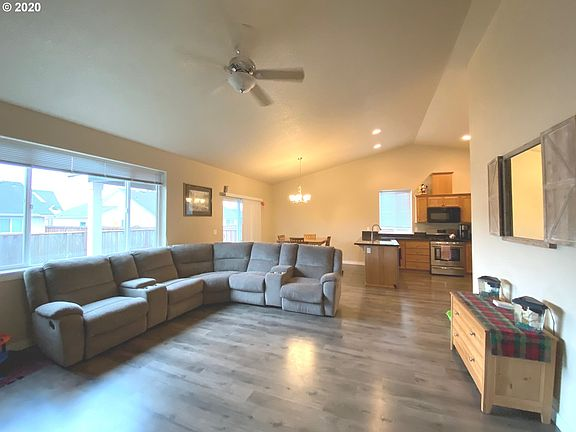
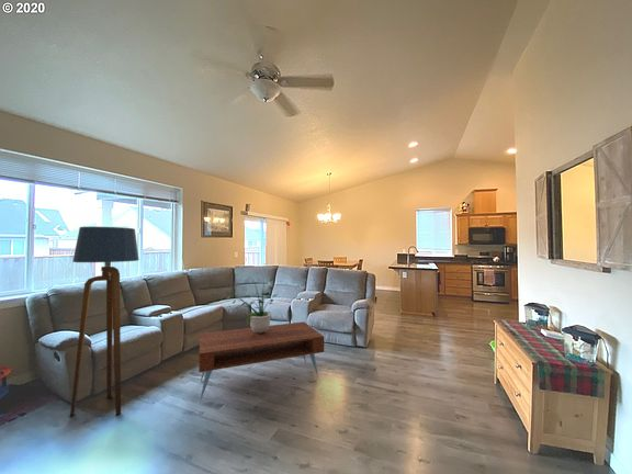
+ potted plant [223,281,279,334]
+ coffee table [198,320,325,403]
+ floor lamp [69,226,140,417]
